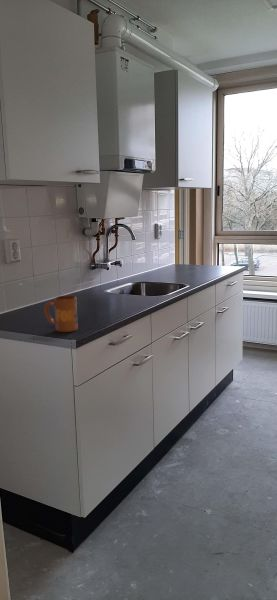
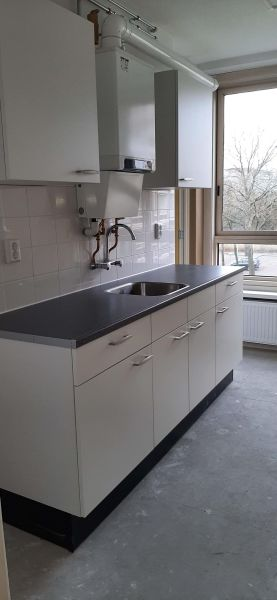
- mug [43,295,79,333]
